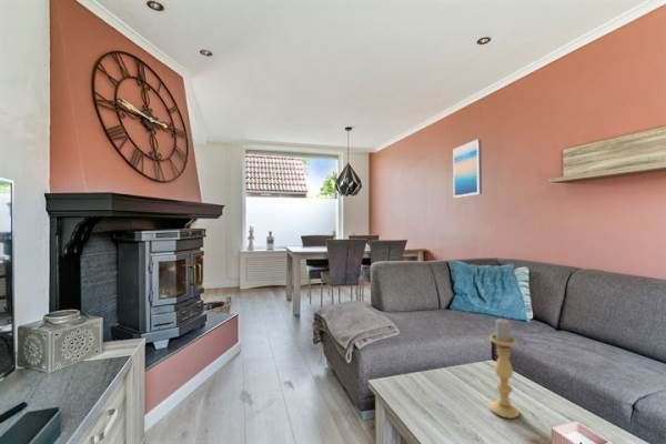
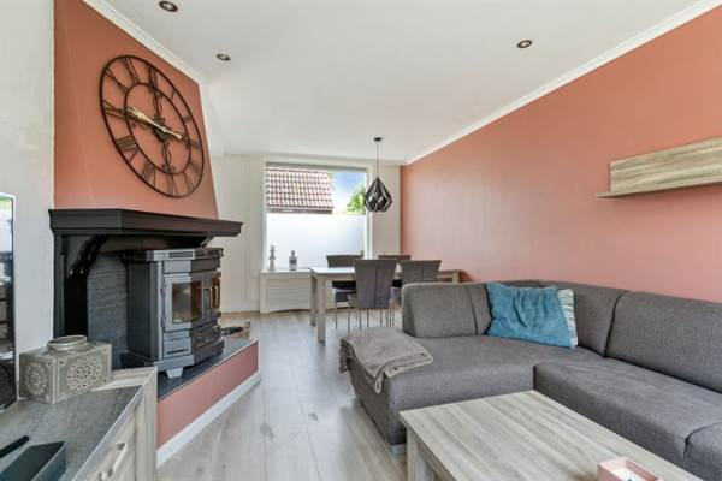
- wall art [452,138,483,199]
- candle holder [490,317,521,420]
